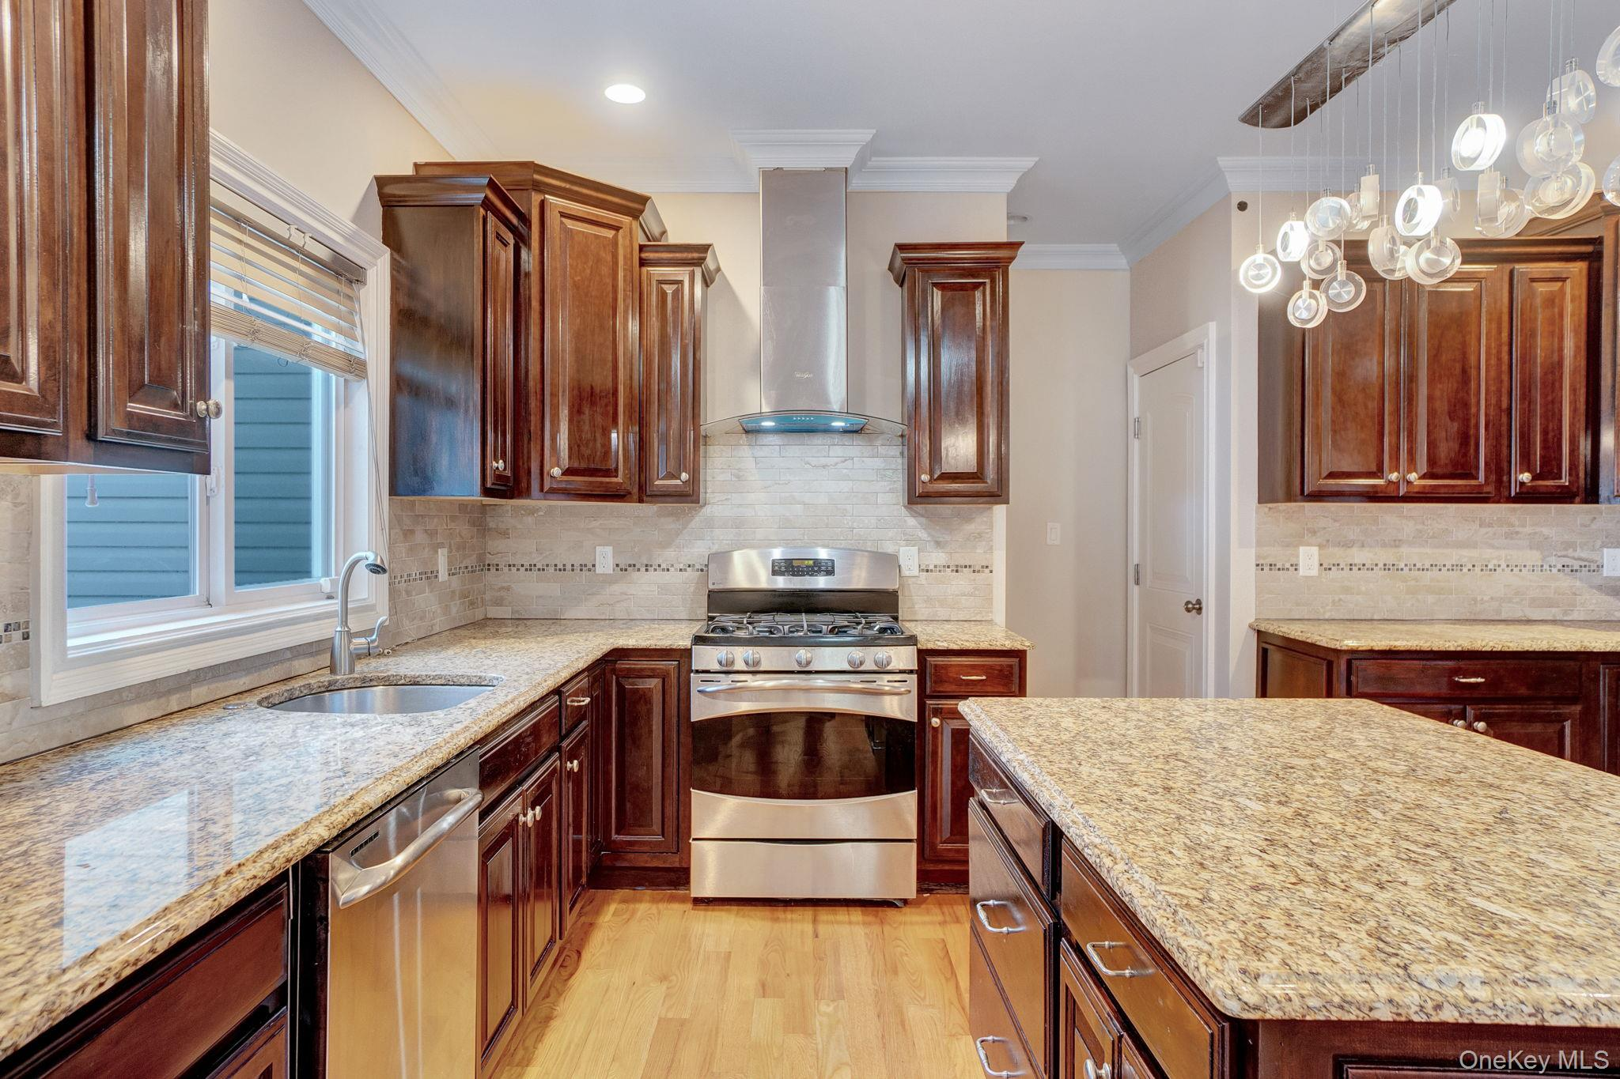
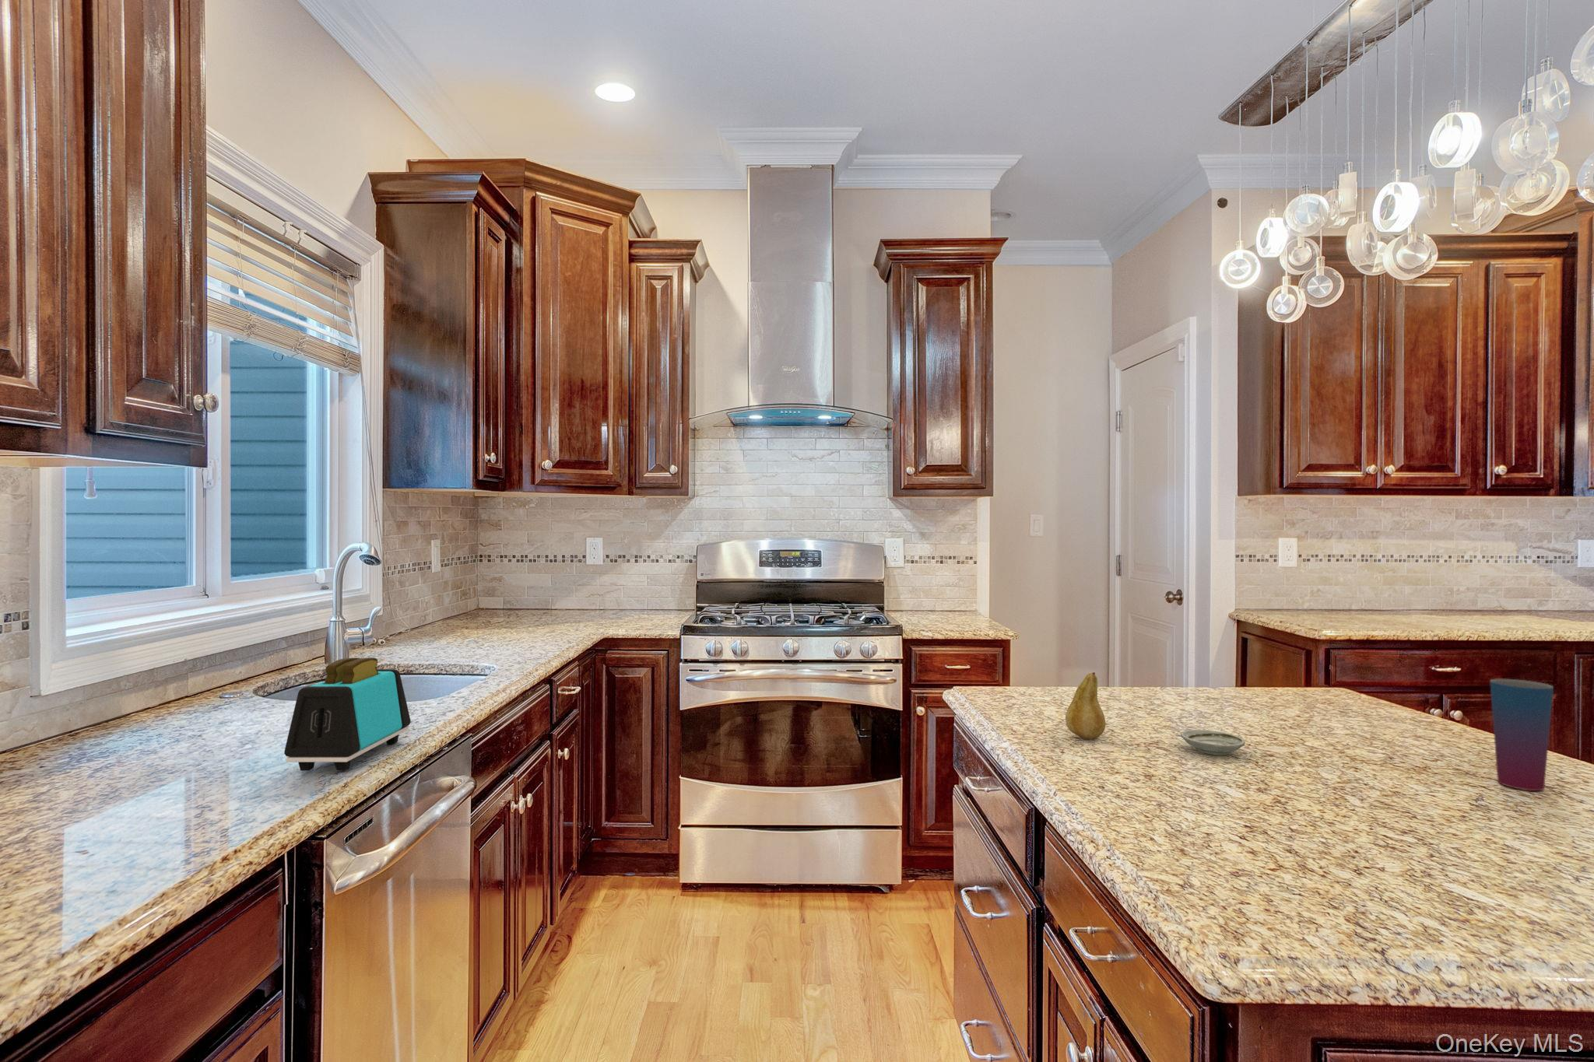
+ toaster [283,658,411,772]
+ fruit [1064,671,1106,740]
+ cup [1489,678,1555,792]
+ saucer [1180,729,1246,755]
